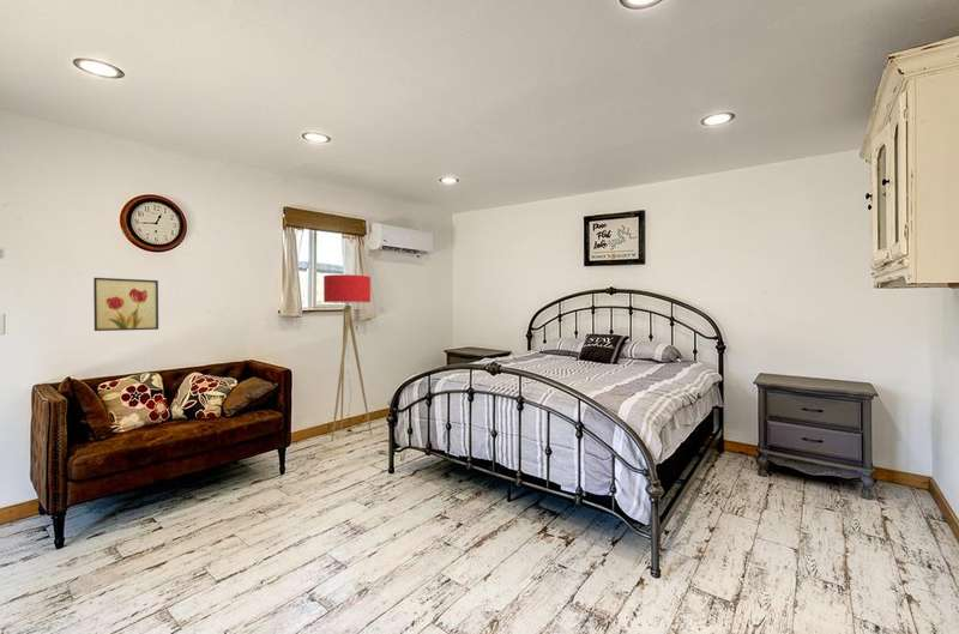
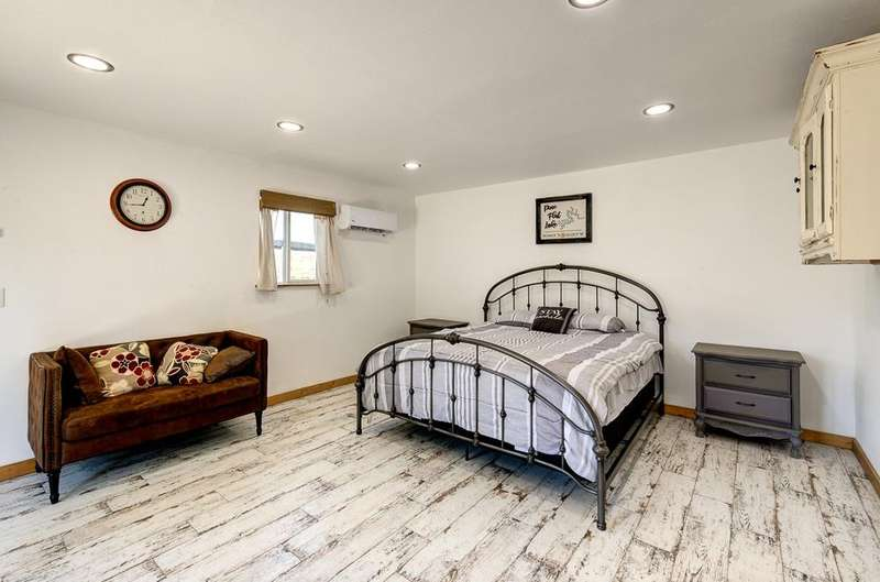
- floor lamp [322,273,373,442]
- wall art [92,277,159,332]
